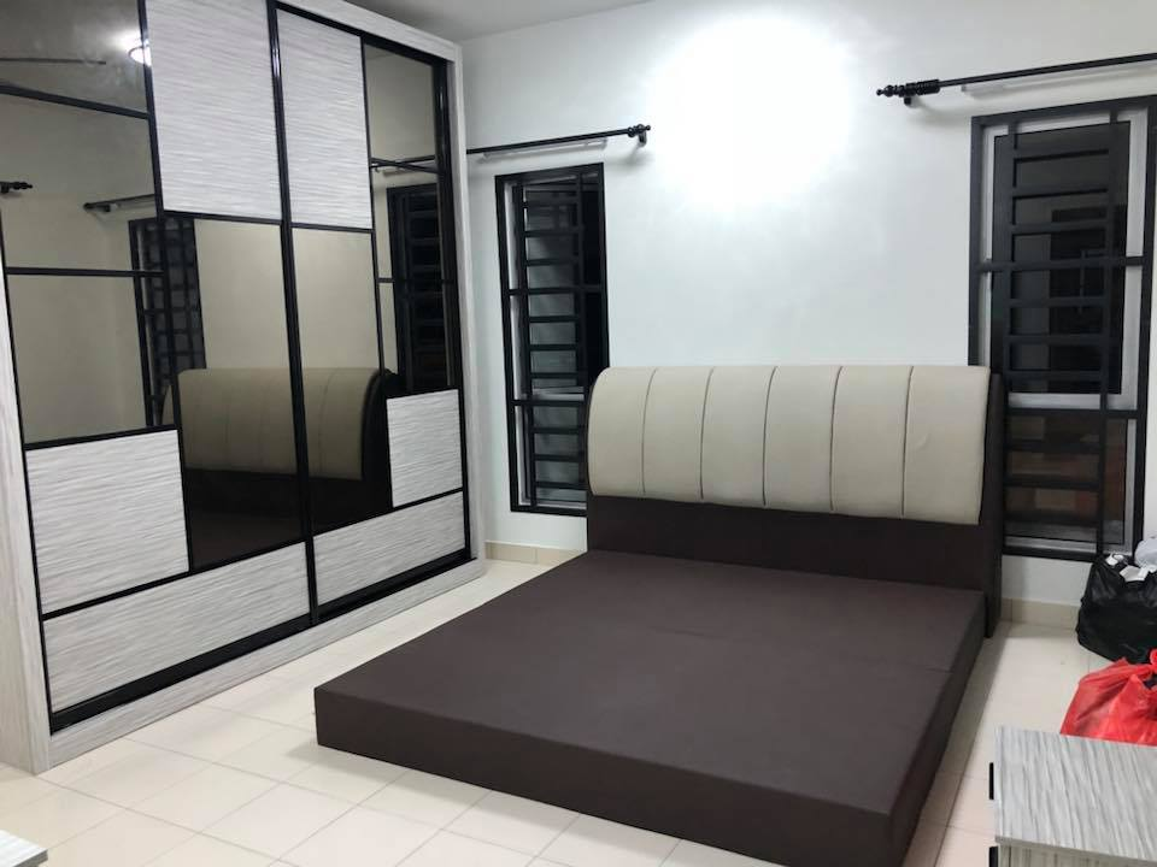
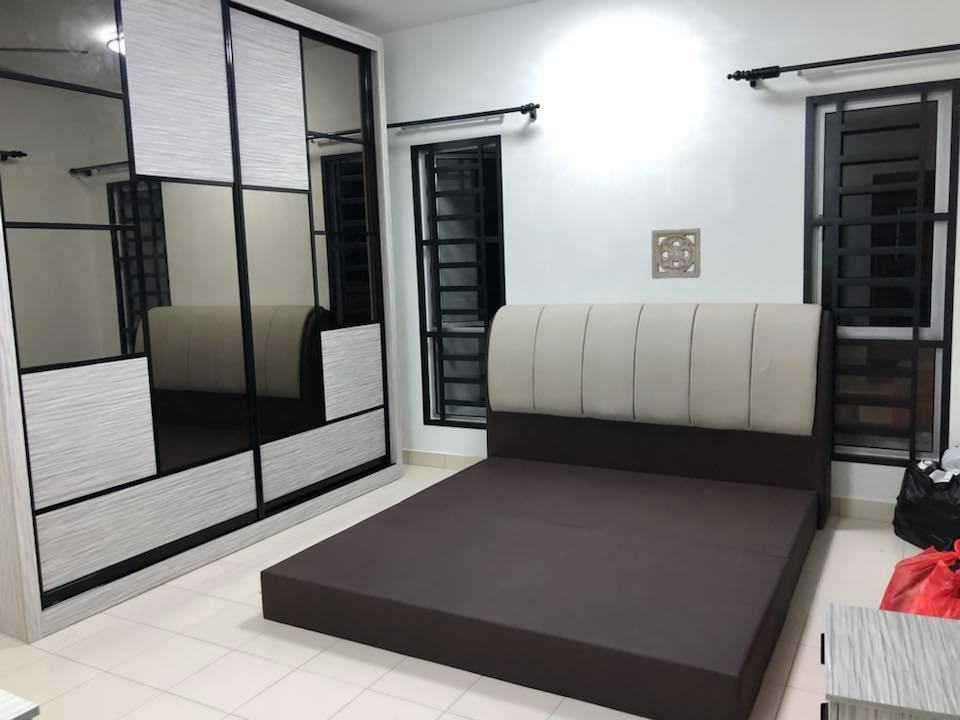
+ wall ornament [651,227,702,280]
